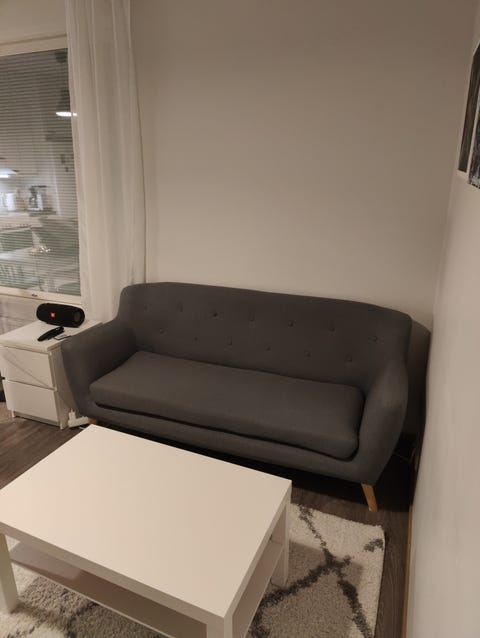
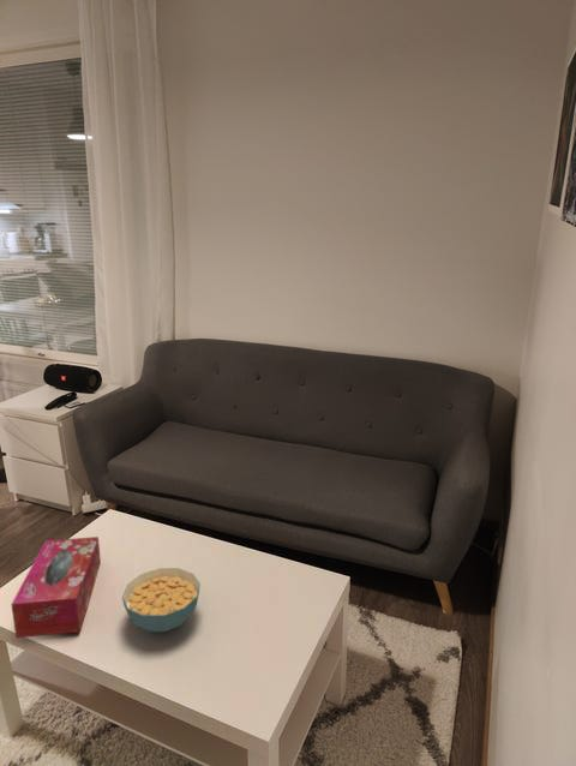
+ tissue box [10,535,102,640]
+ cereal bowl [121,567,202,633]
